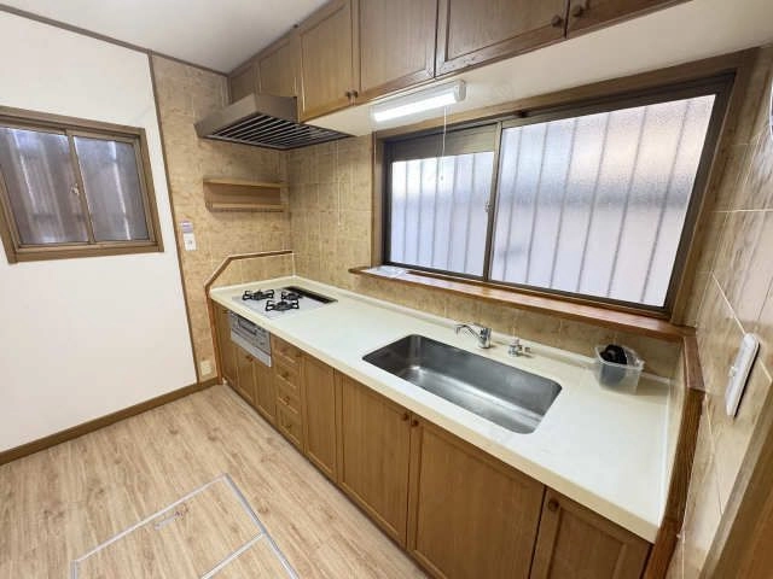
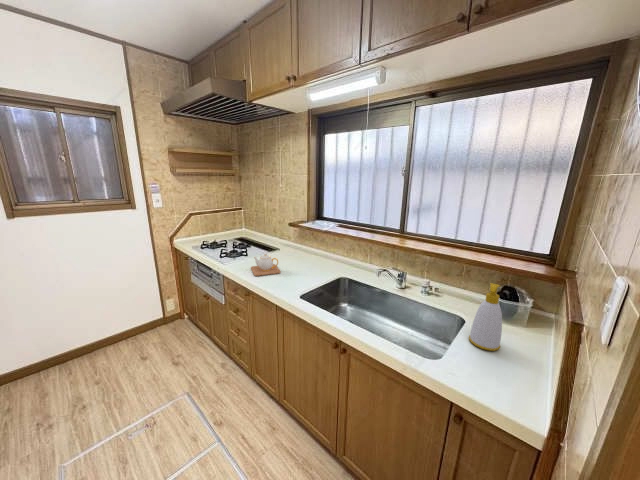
+ soap bottle [468,282,503,352]
+ teapot [250,252,282,277]
